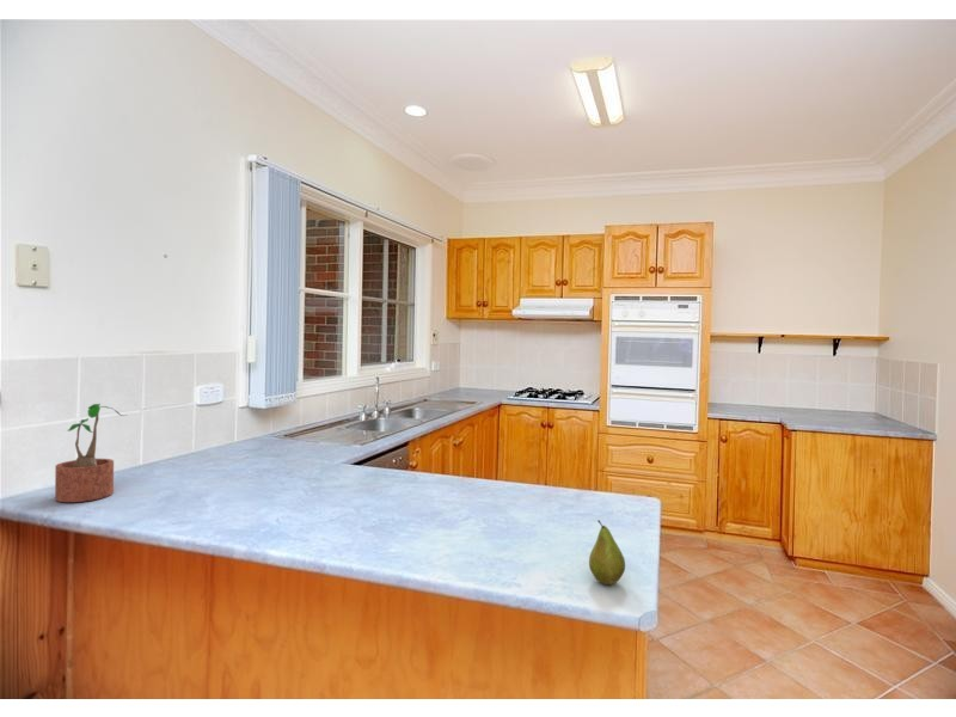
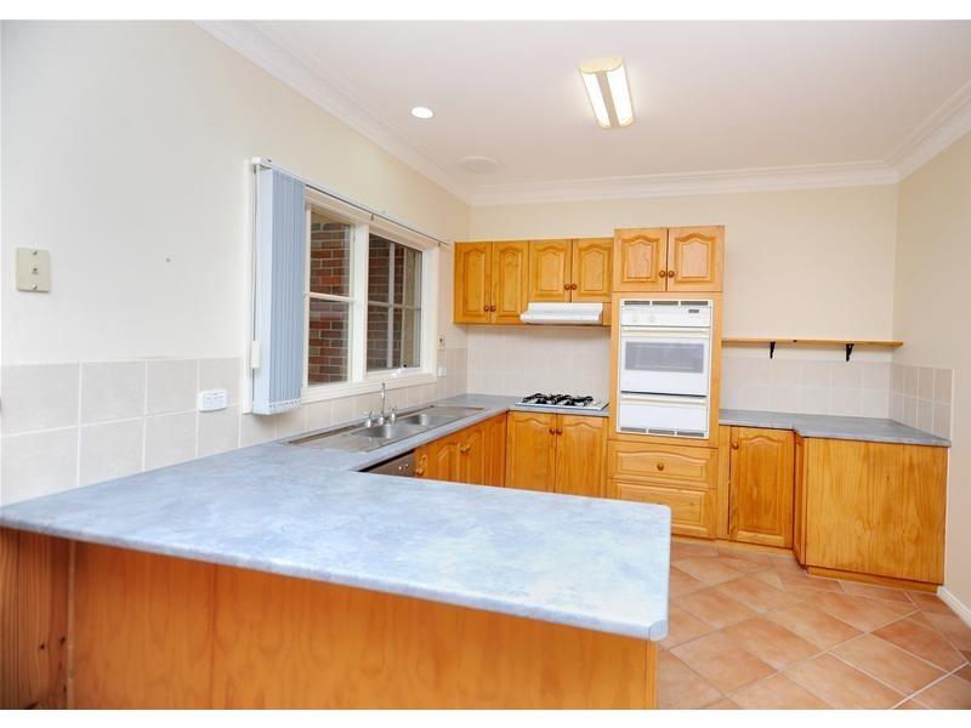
- fruit [588,519,626,586]
- potted plant [54,403,127,503]
